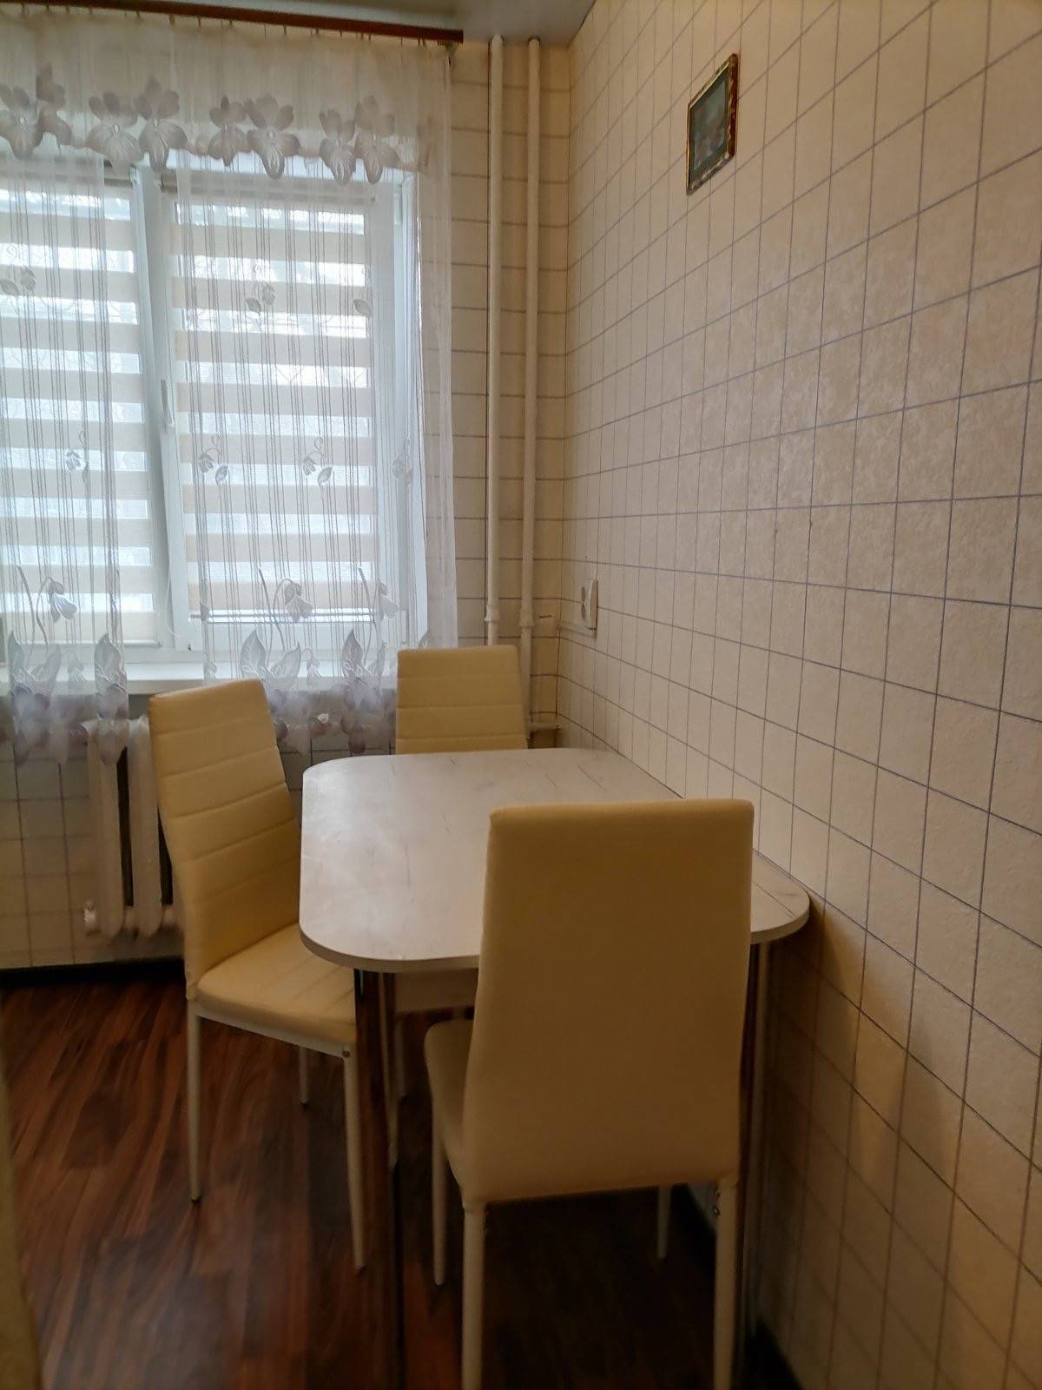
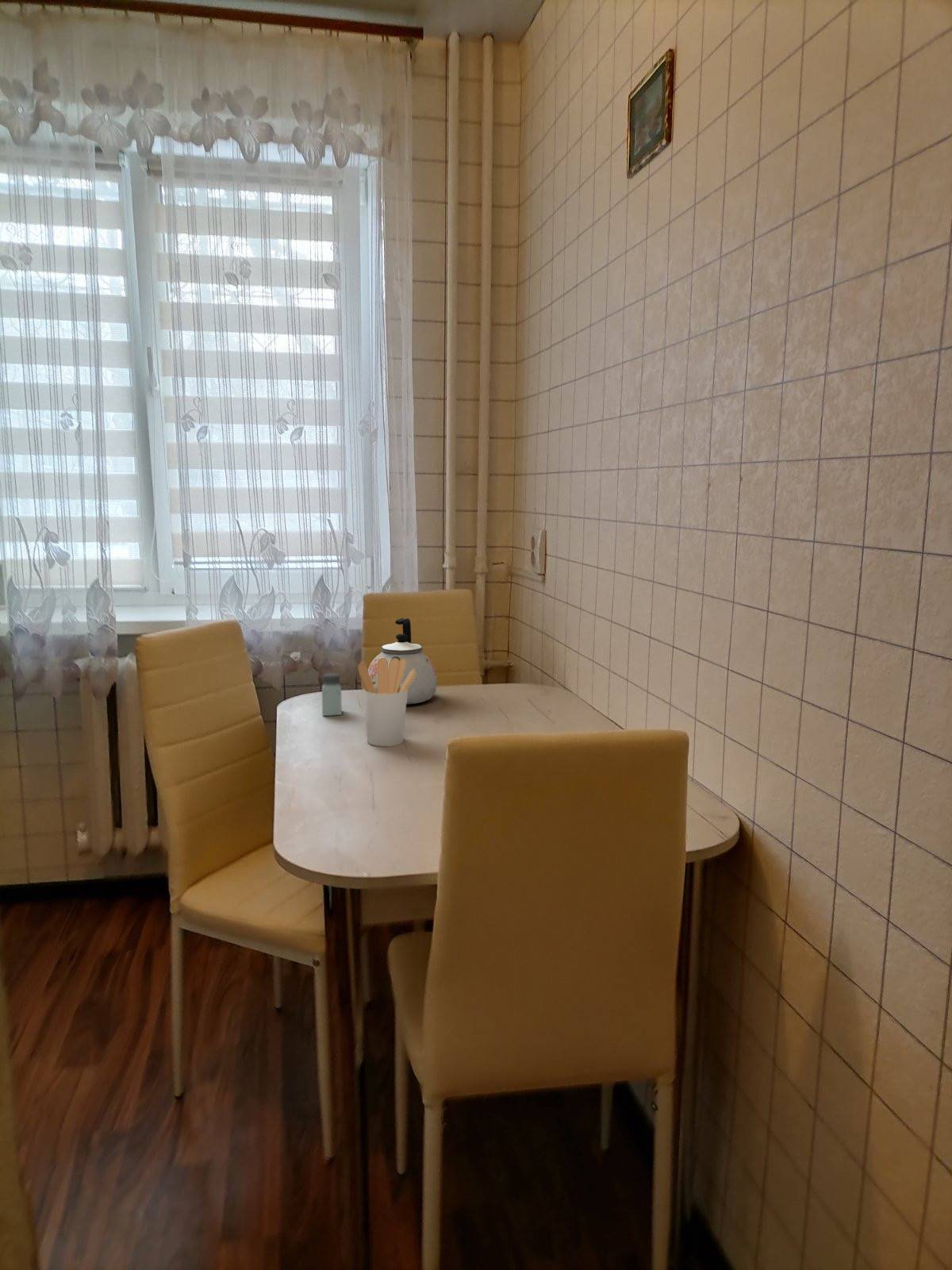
+ saltshaker [321,672,343,717]
+ utensil holder [357,658,417,747]
+ kettle [367,618,438,705]
